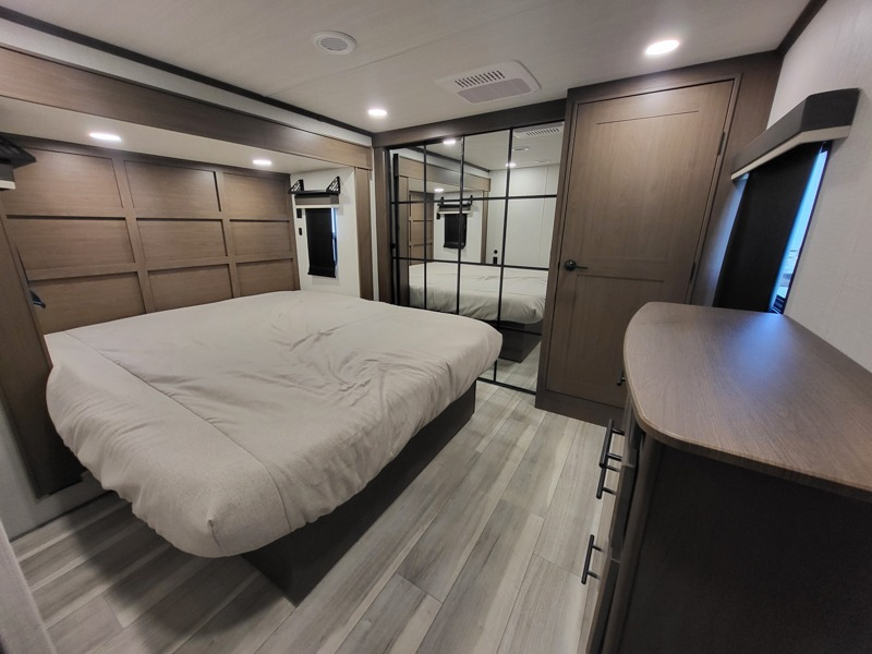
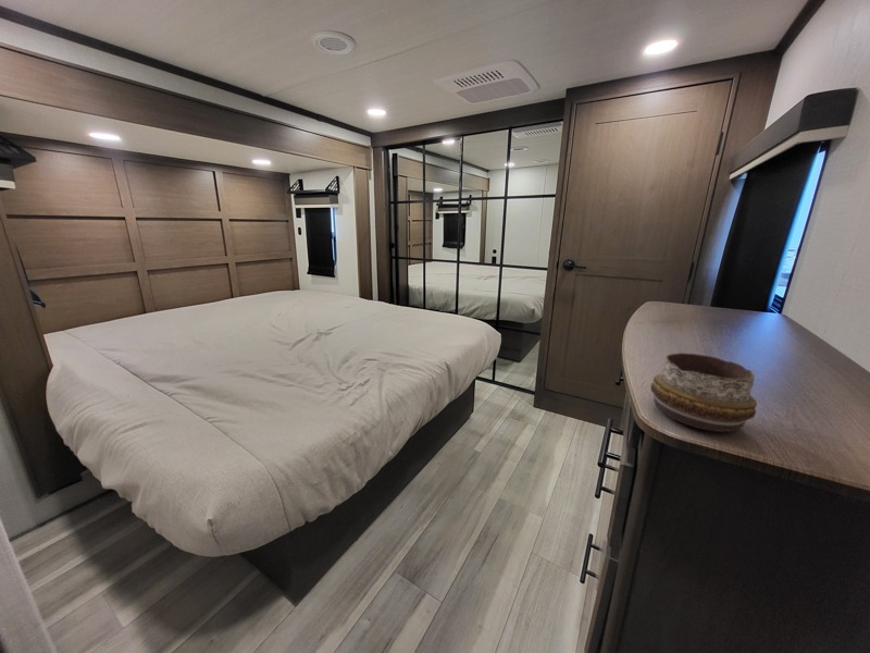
+ decorative bowl [649,352,758,433]
